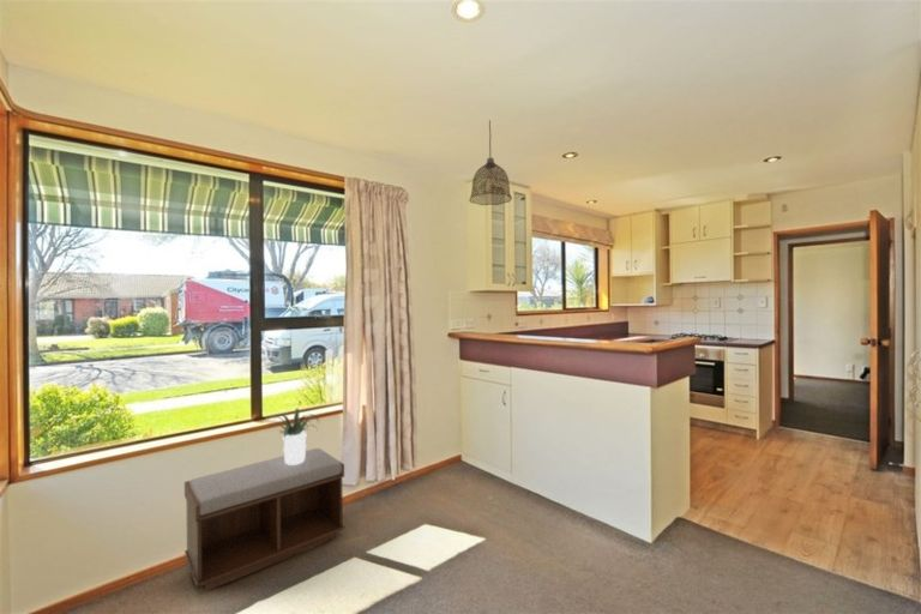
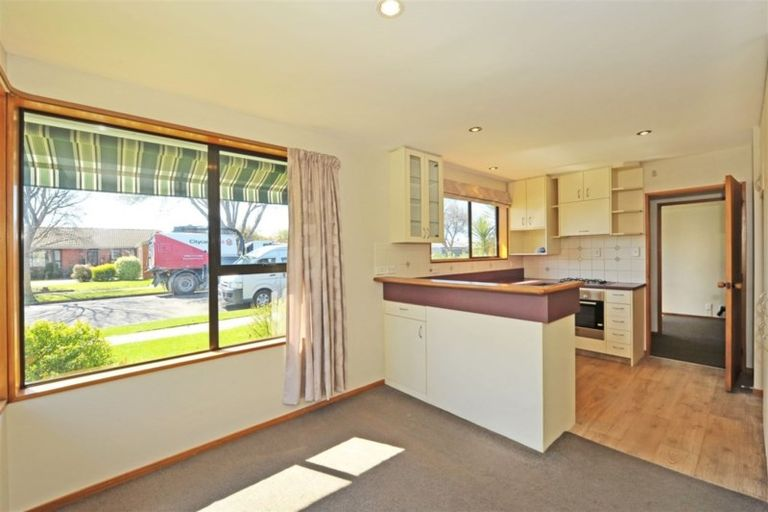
- potted plant [263,408,321,465]
- pendant lamp [468,119,513,206]
- bench [183,447,347,592]
